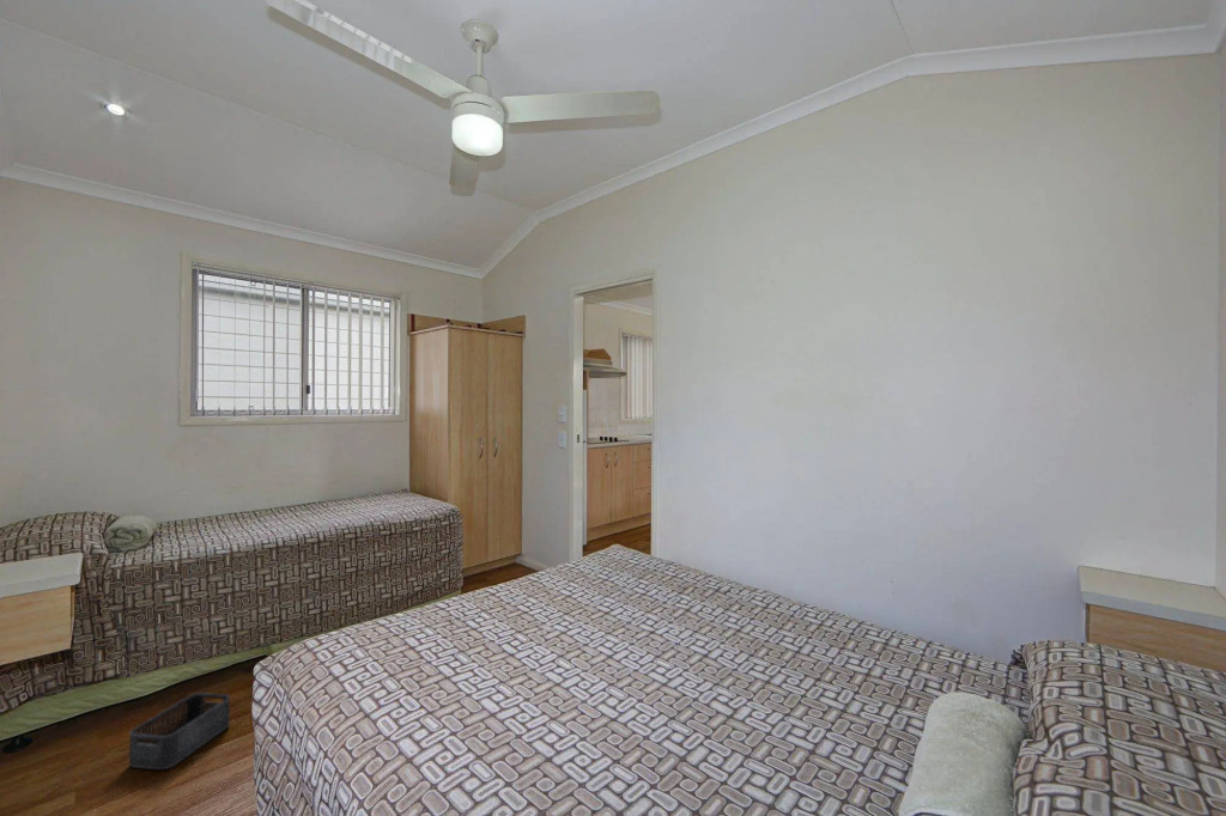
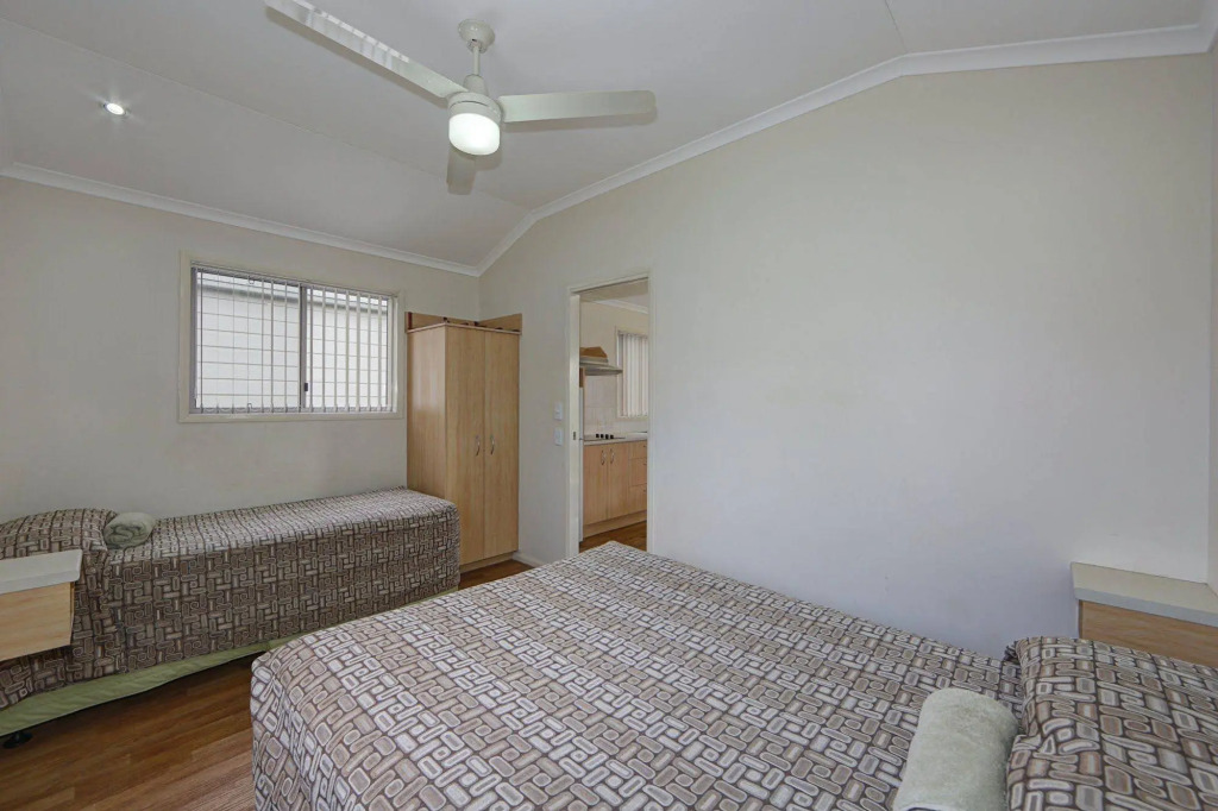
- storage bin [128,692,231,771]
